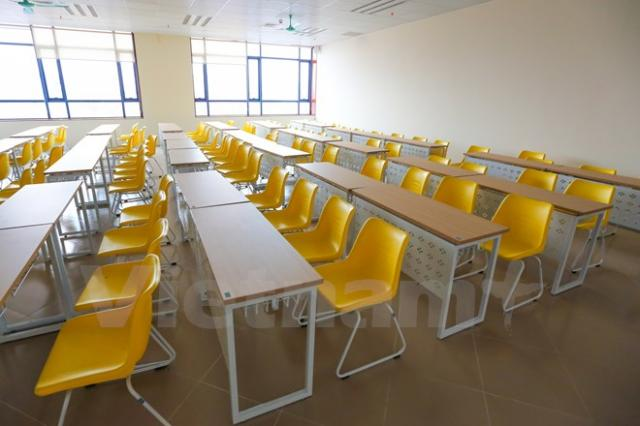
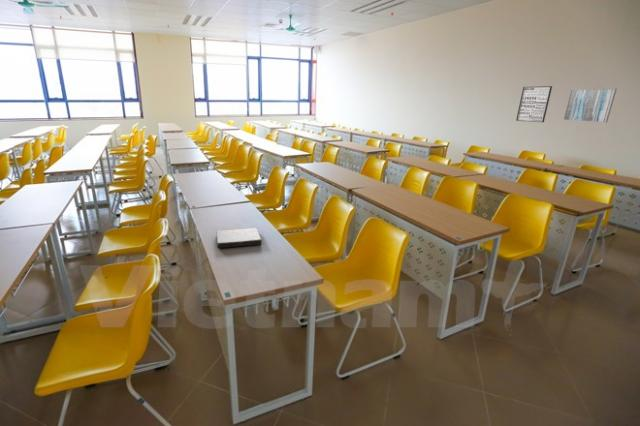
+ wall art [515,85,553,123]
+ wall art [562,87,618,123]
+ book [216,227,263,249]
